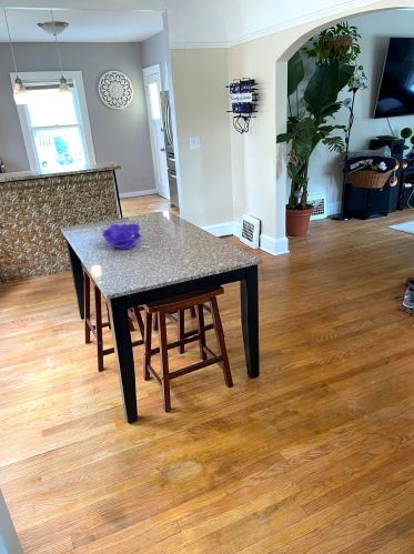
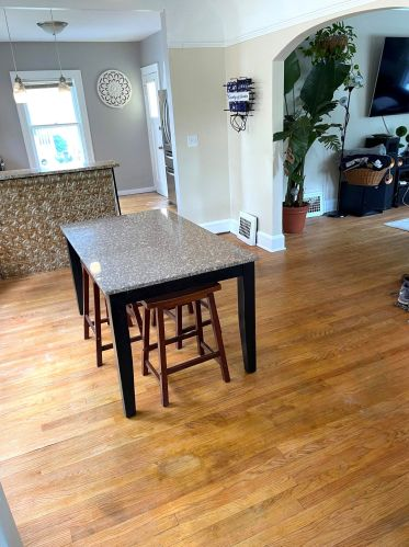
- decorative bowl [101,221,142,250]
